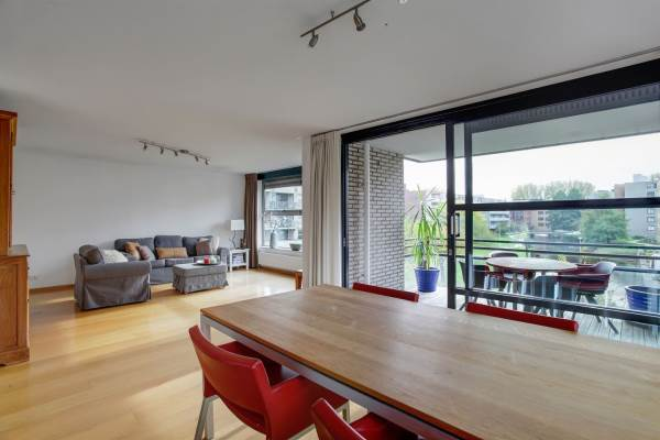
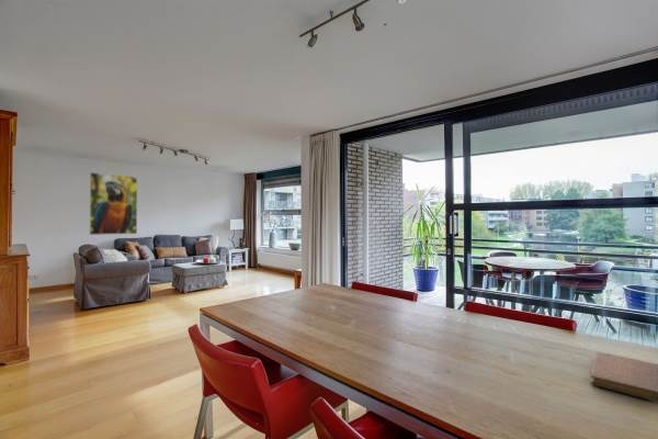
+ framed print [89,171,138,236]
+ notebook [589,351,658,403]
